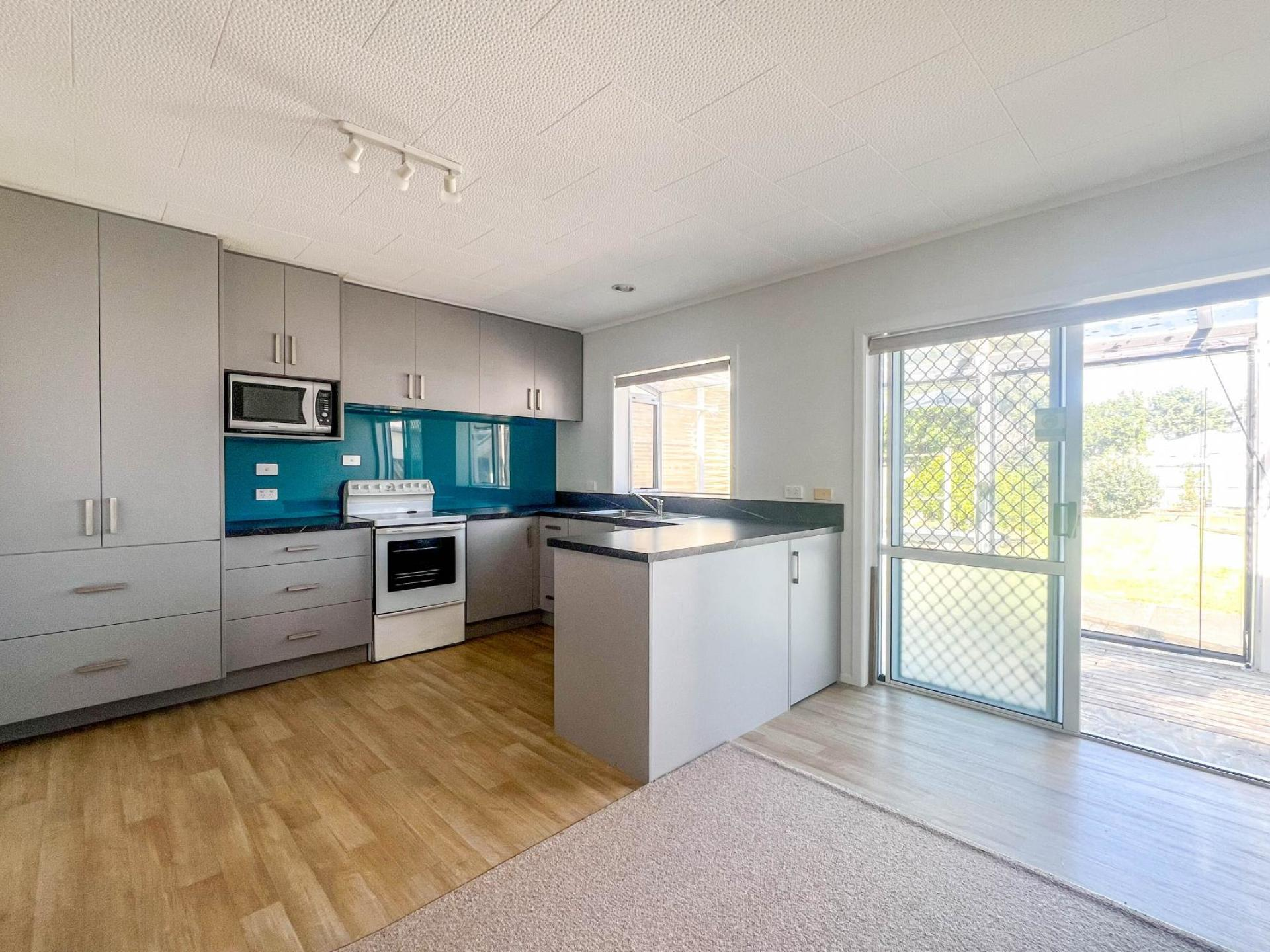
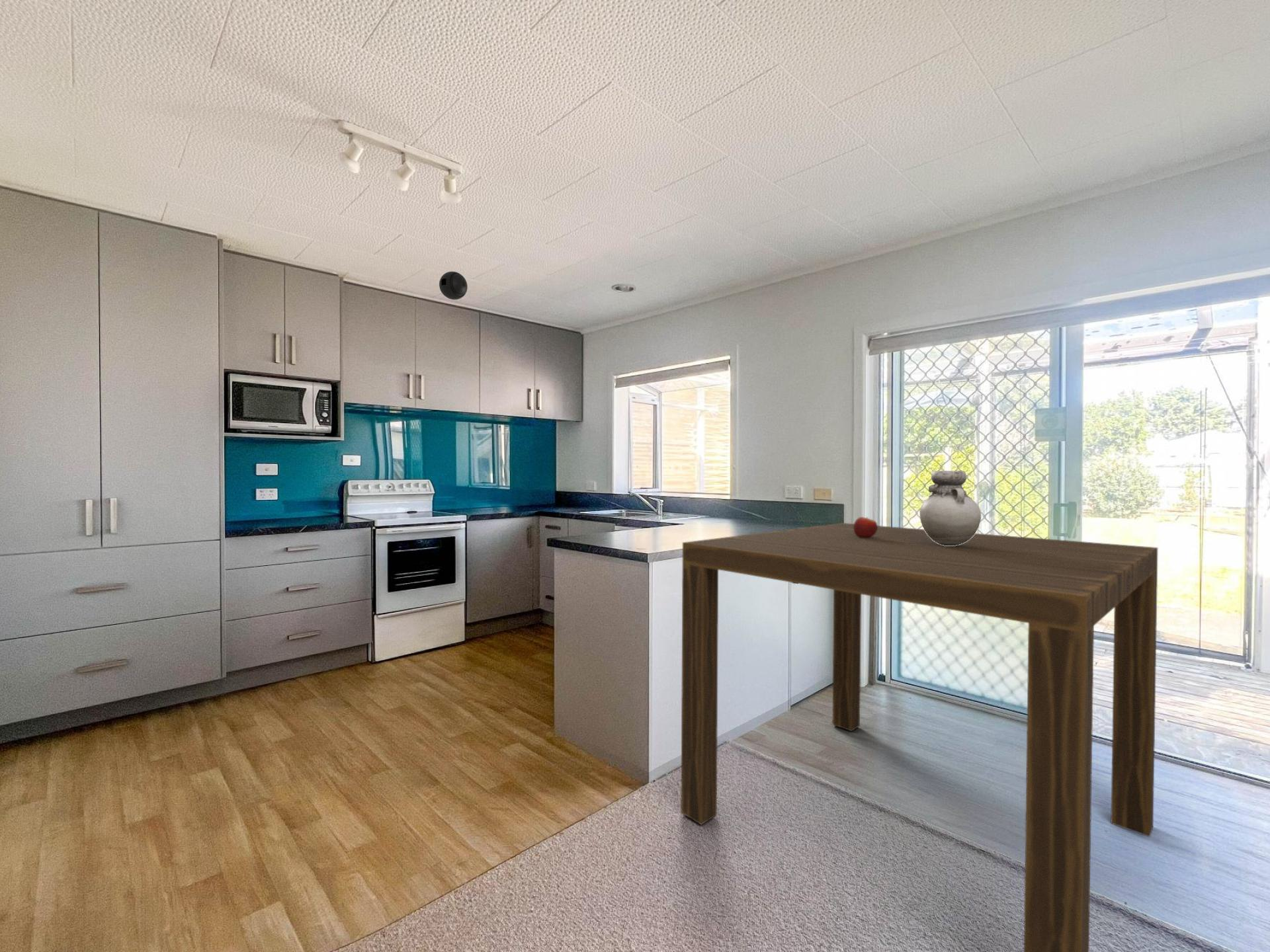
+ fruit [853,516,878,537]
+ vase [919,470,982,545]
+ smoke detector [439,271,468,300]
+ dining table [681,522,1158,952]
